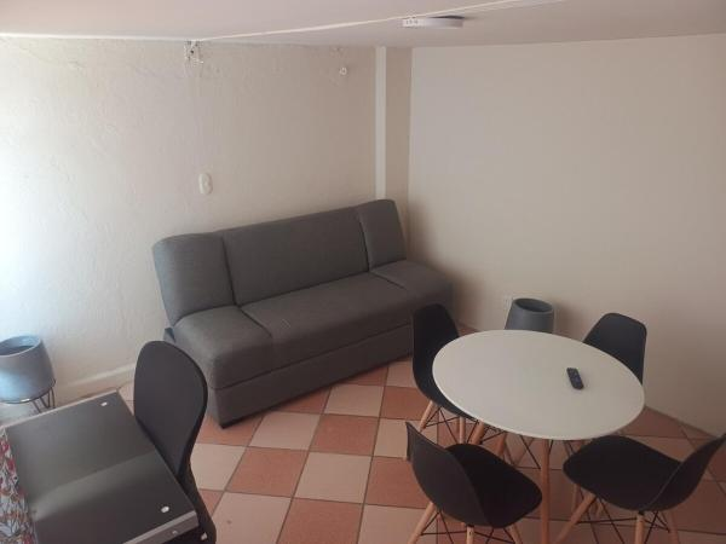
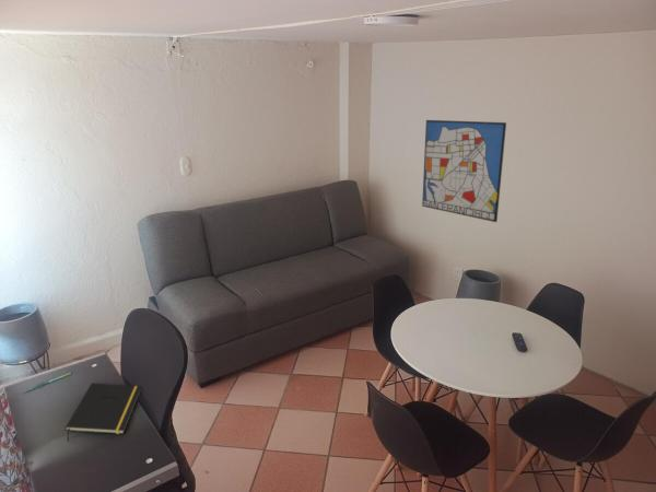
+ wall art [421,119,507,223]
+ pen [23,372,72,394]
+ notepad [65,382,142,442]
